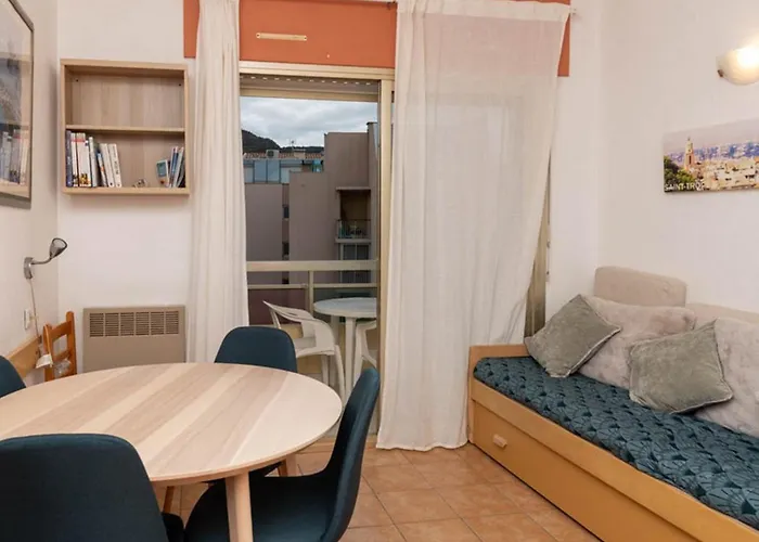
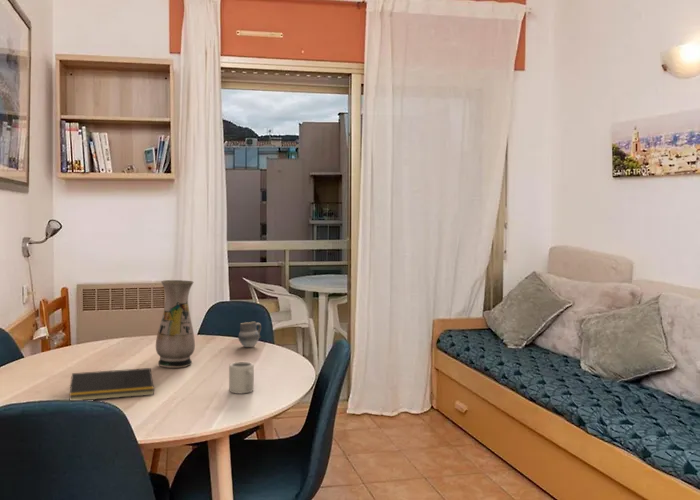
+ cup [228,361,255,395]
+ cup [237,321,262,348]
+ notepad [68,367,155,401]
+ vase [155,279,196,369]
